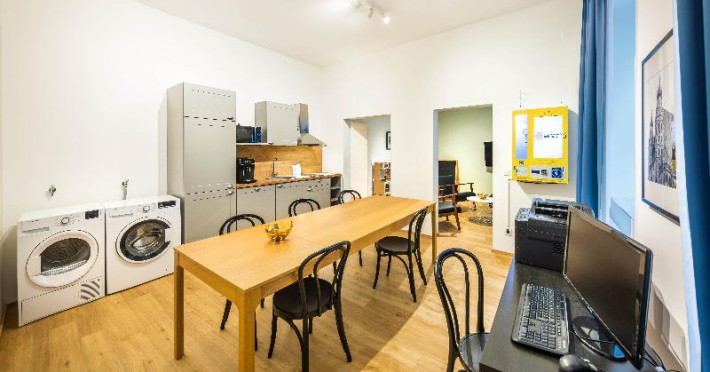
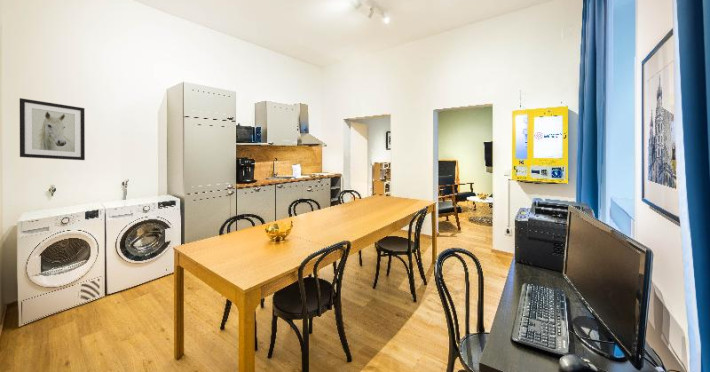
+ wall art [19,97,86,161]
